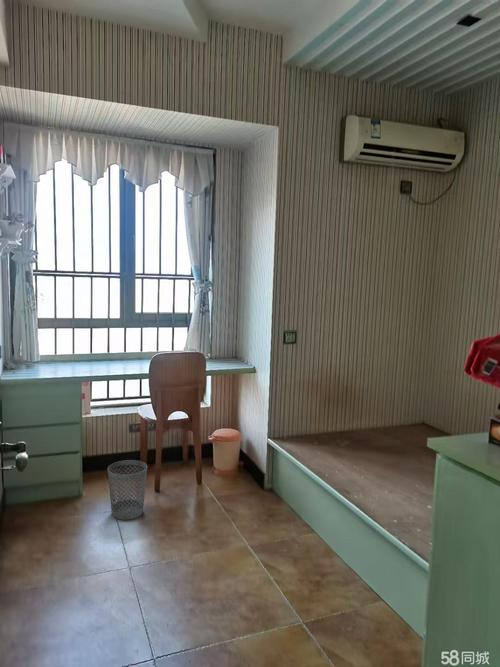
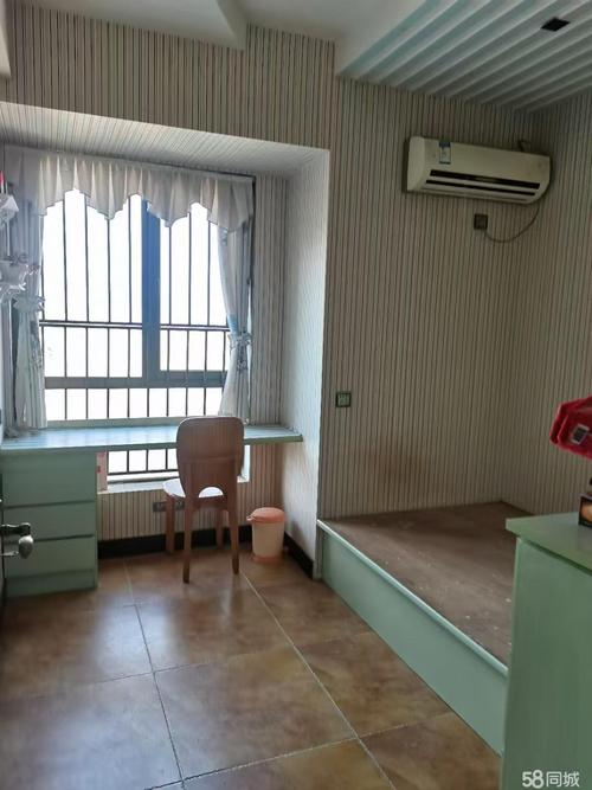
- wastebasket [107,459,148,521]
